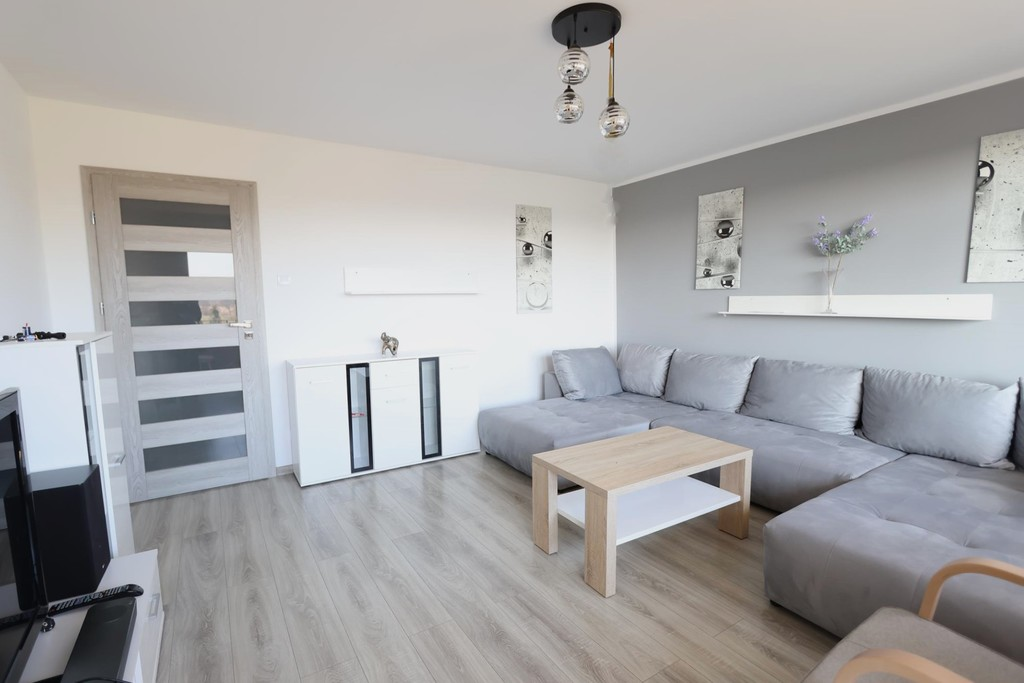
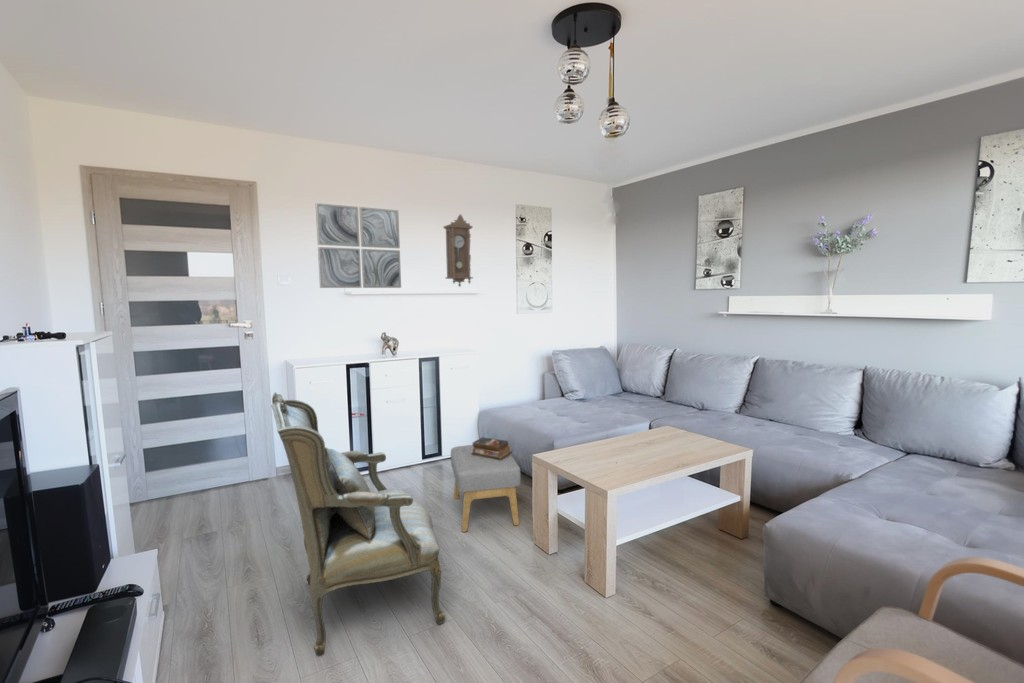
+ armchair [270,391,446,657]
+ books [471,436,513,460]
+ wall art [315,202,402,289]
+ pendulum clock [442,213,474,288]
+ footstool [450,444,522,533]
